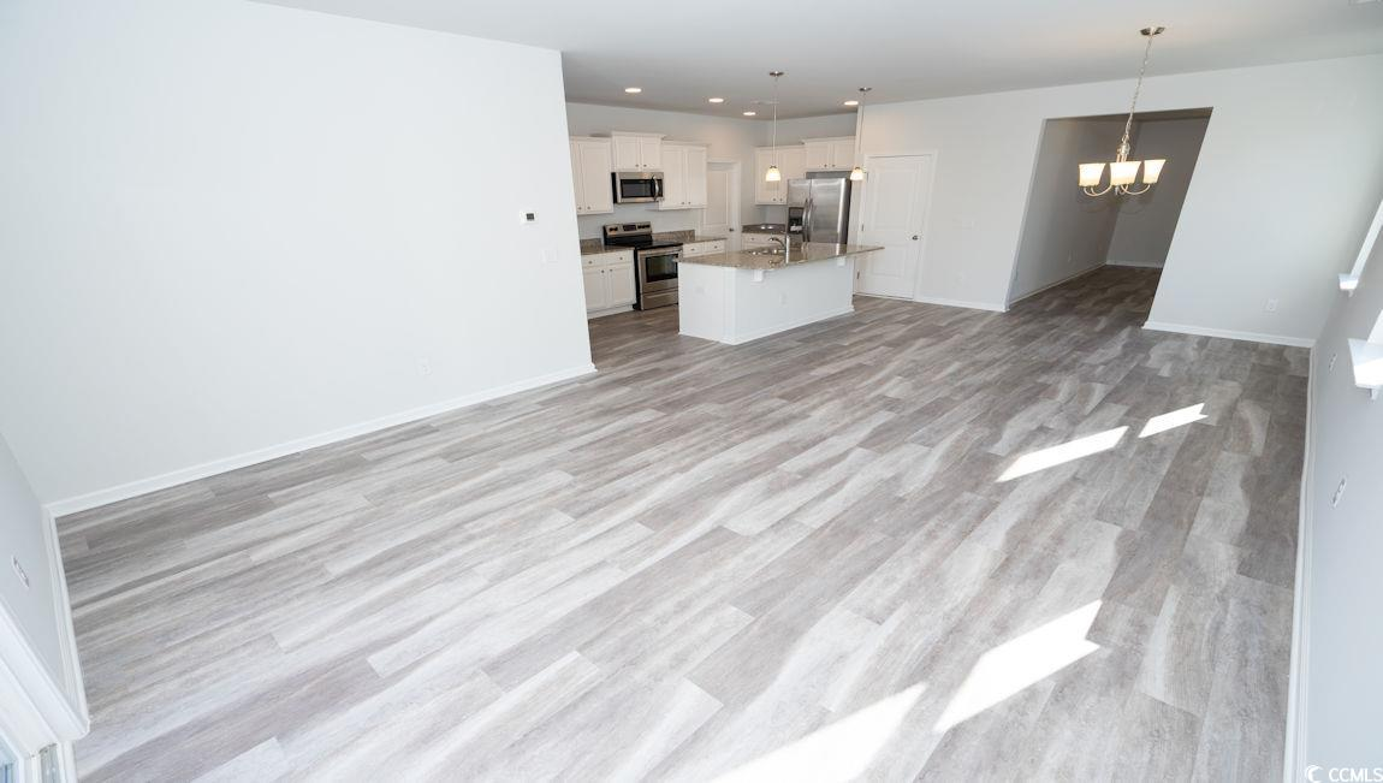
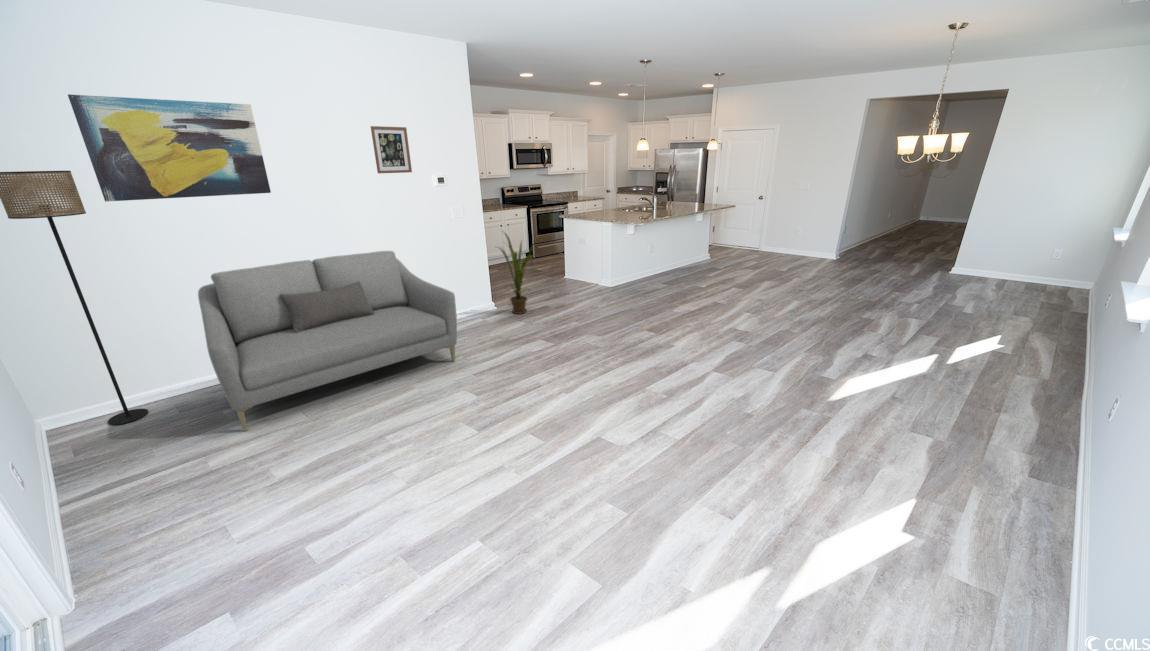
+ wall art [67,93,272,203]
+ sofa [197,250,458,432]
+ wall art [370,125,413,174]
+ floor lamp [0,170,149,426]
+ house plant [496,230,540,315]
